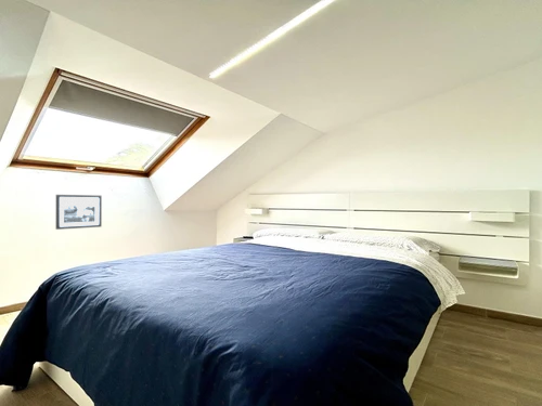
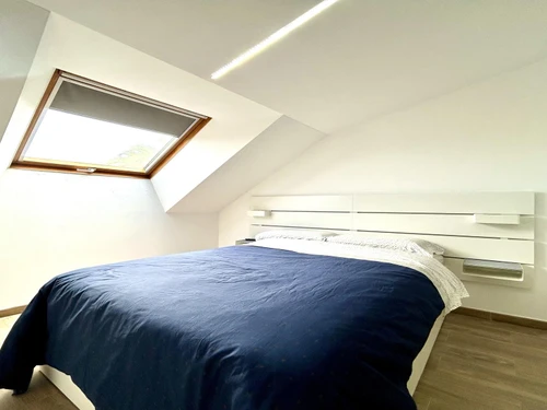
- picture frame [55,194,103,231]
